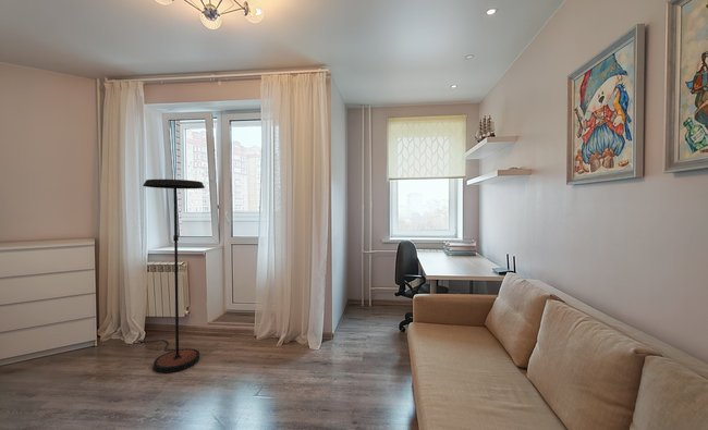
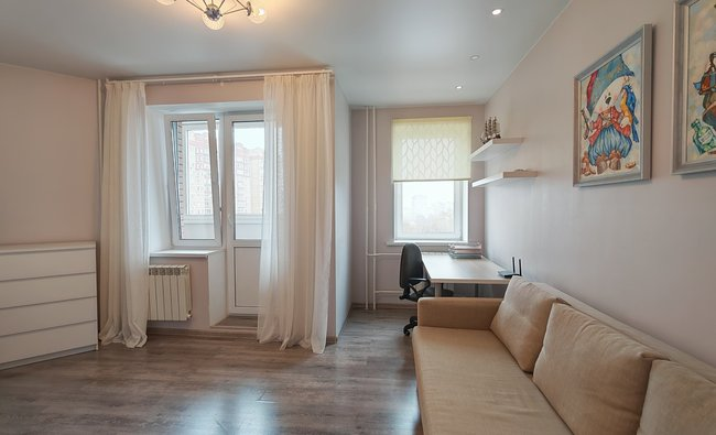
- floor lamp [136,179,206,373]
